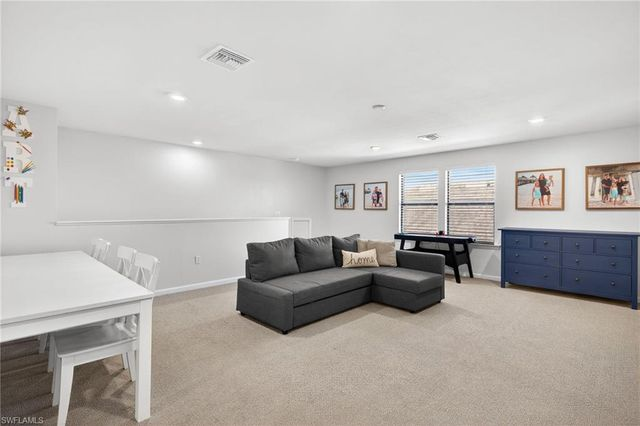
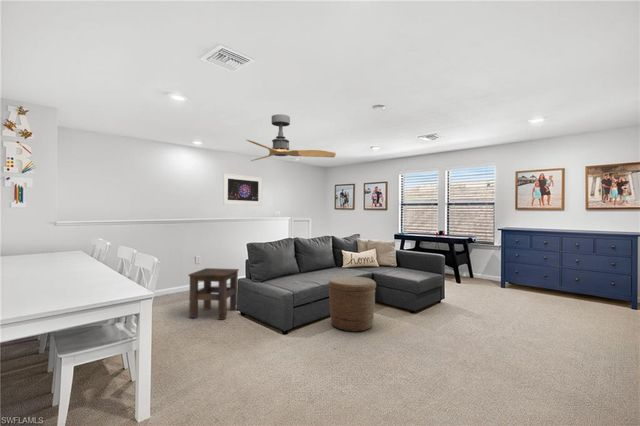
+ side table [187,267,240,321]
+ ceiling fan [245,113,337,162]
+ basket [328,276,377,333]
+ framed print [222,173,263,207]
